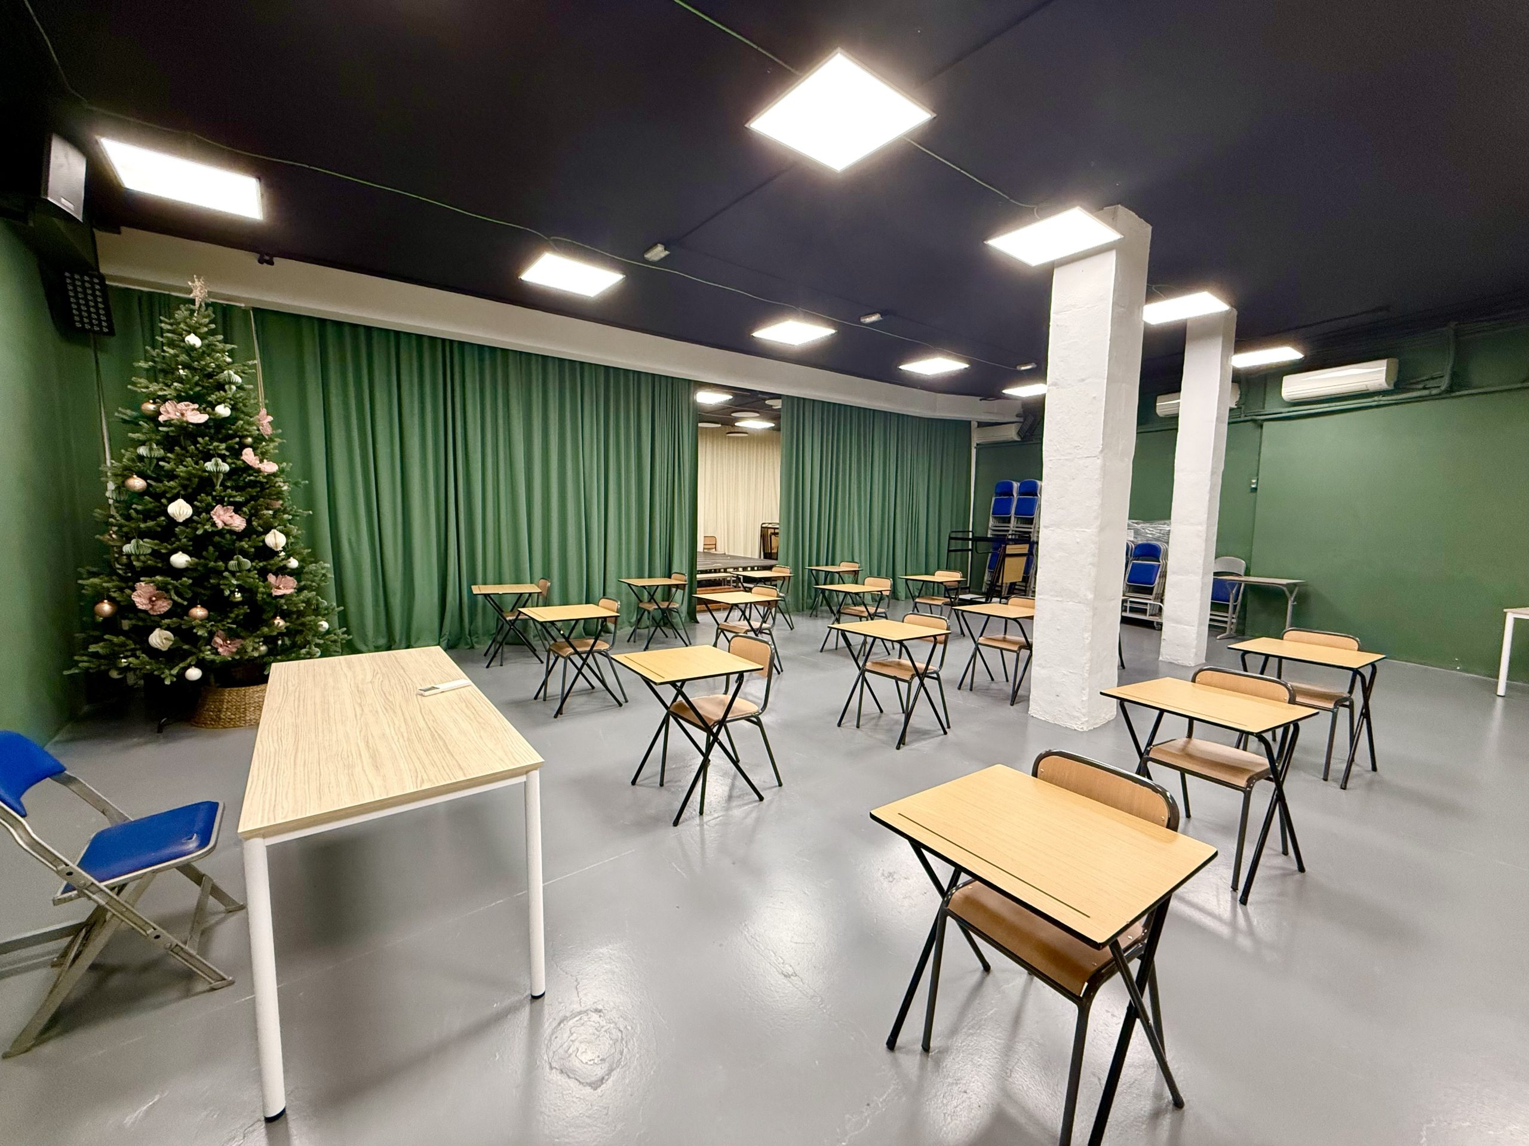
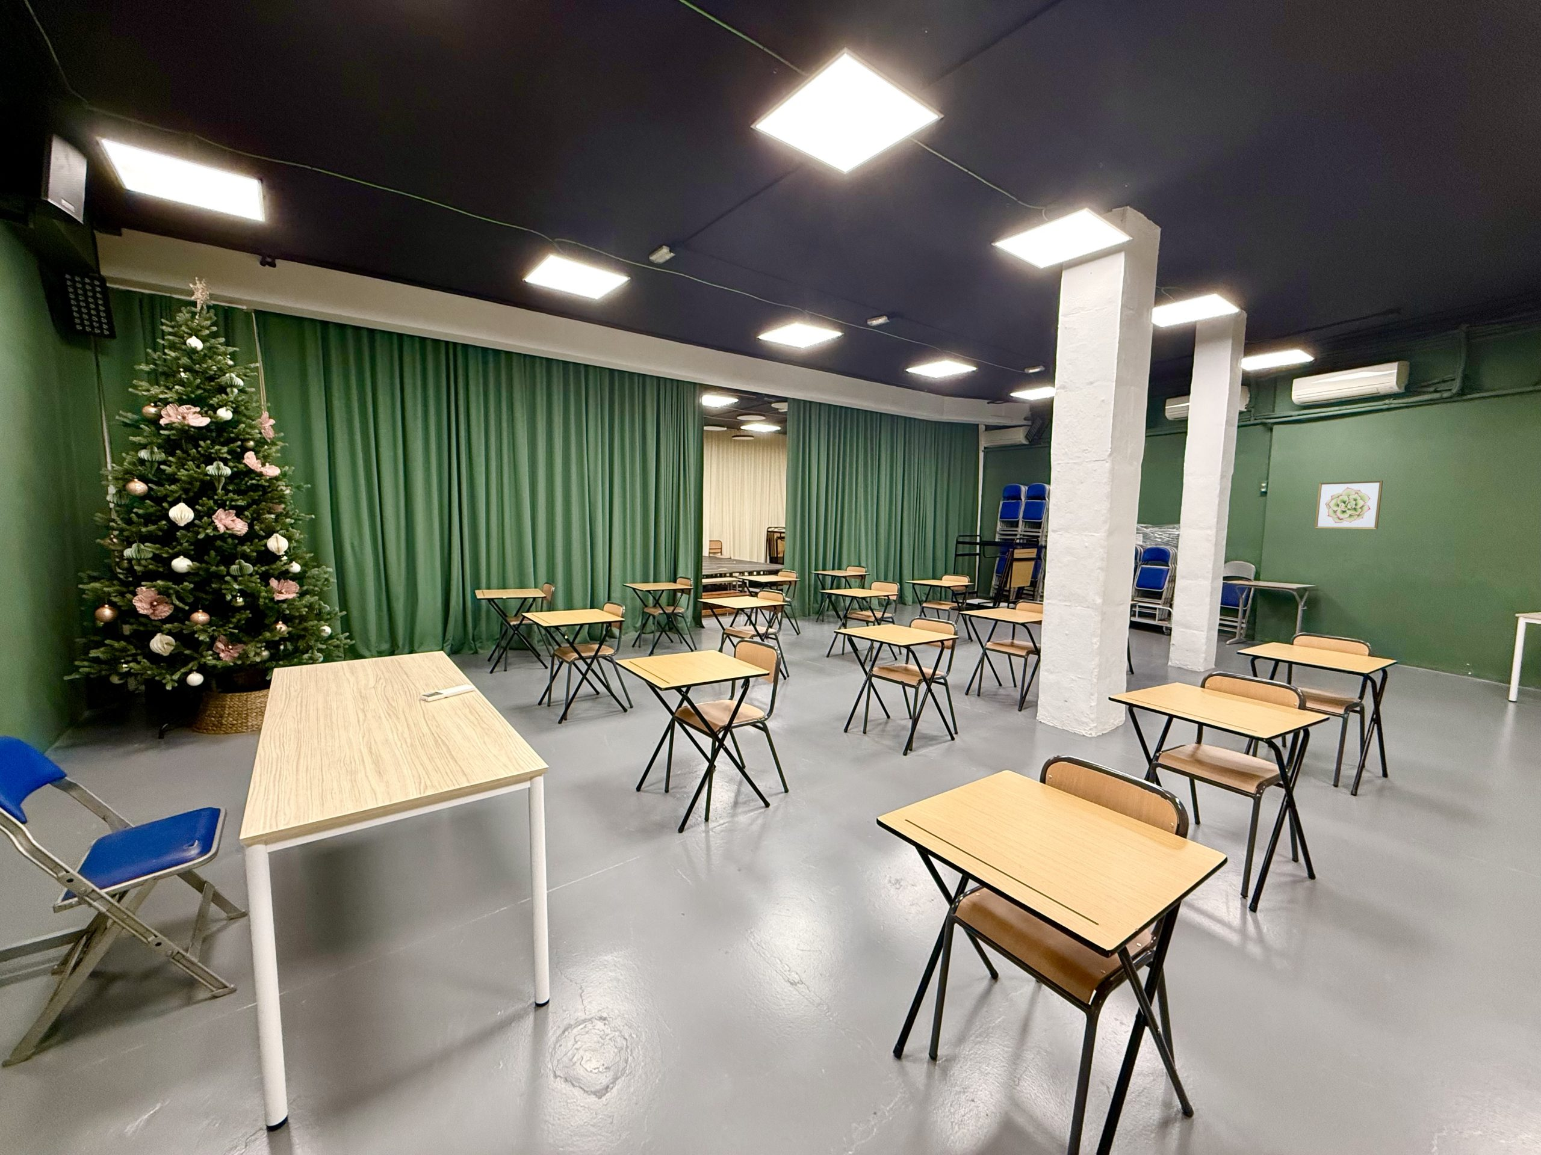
+ wall art [1314,480,1384,530]
